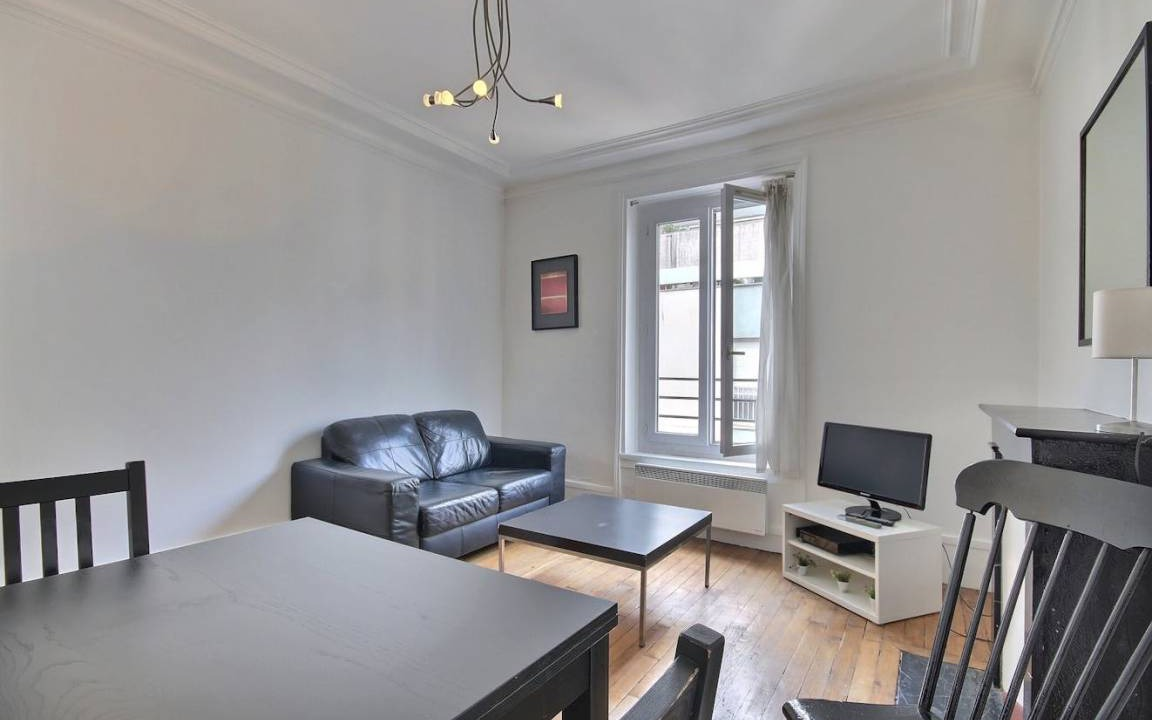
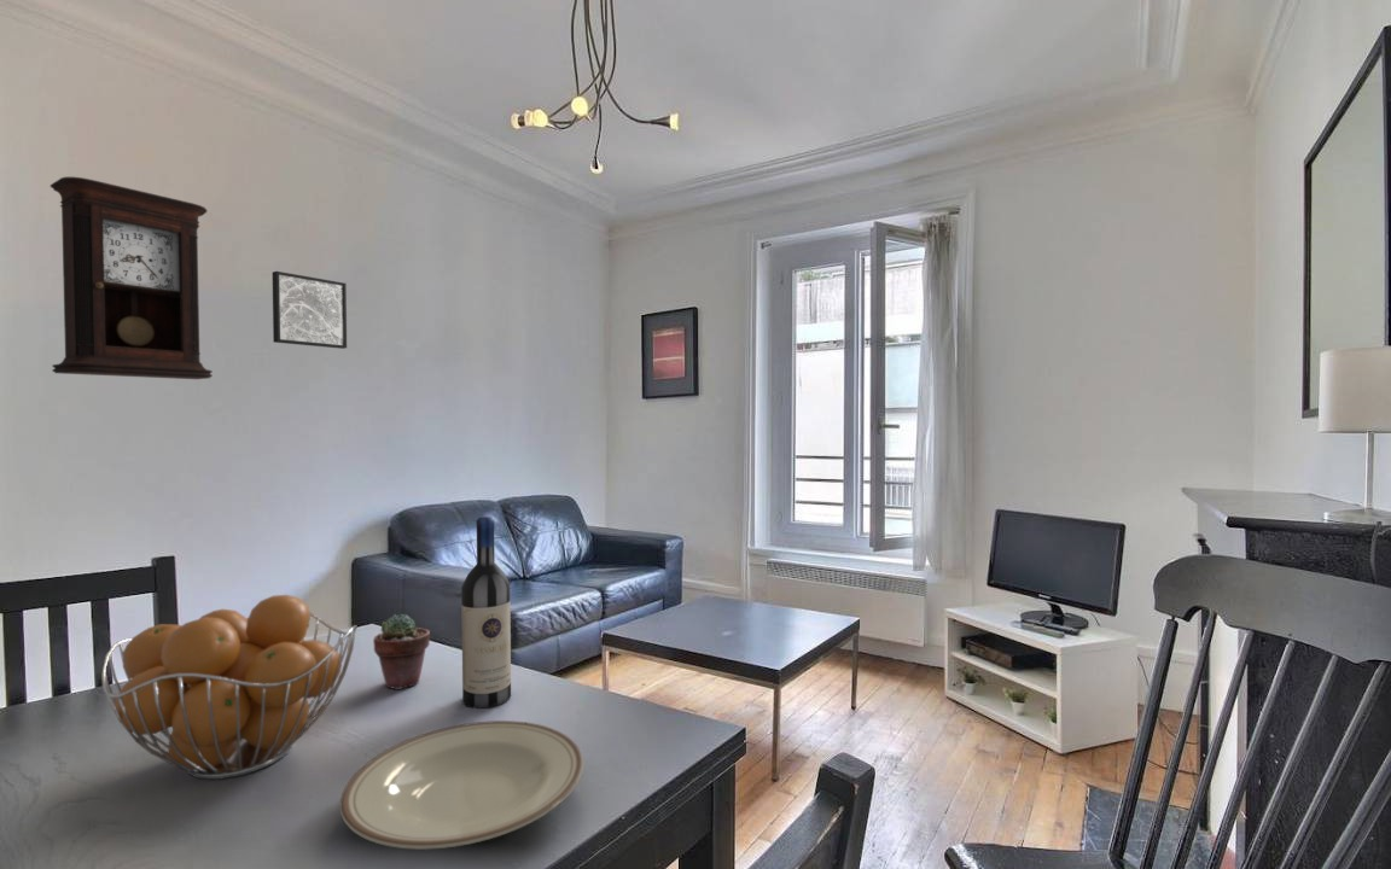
+ wine bottle [460,515,512,708]
+ pendulum clock [50,176,214,380]
+ fruit basket [100,594,359,781]
+ wall art [272,270,348,350]
+ potted succulent [372,613,431,692]
+ plate [339,719,584,851]
